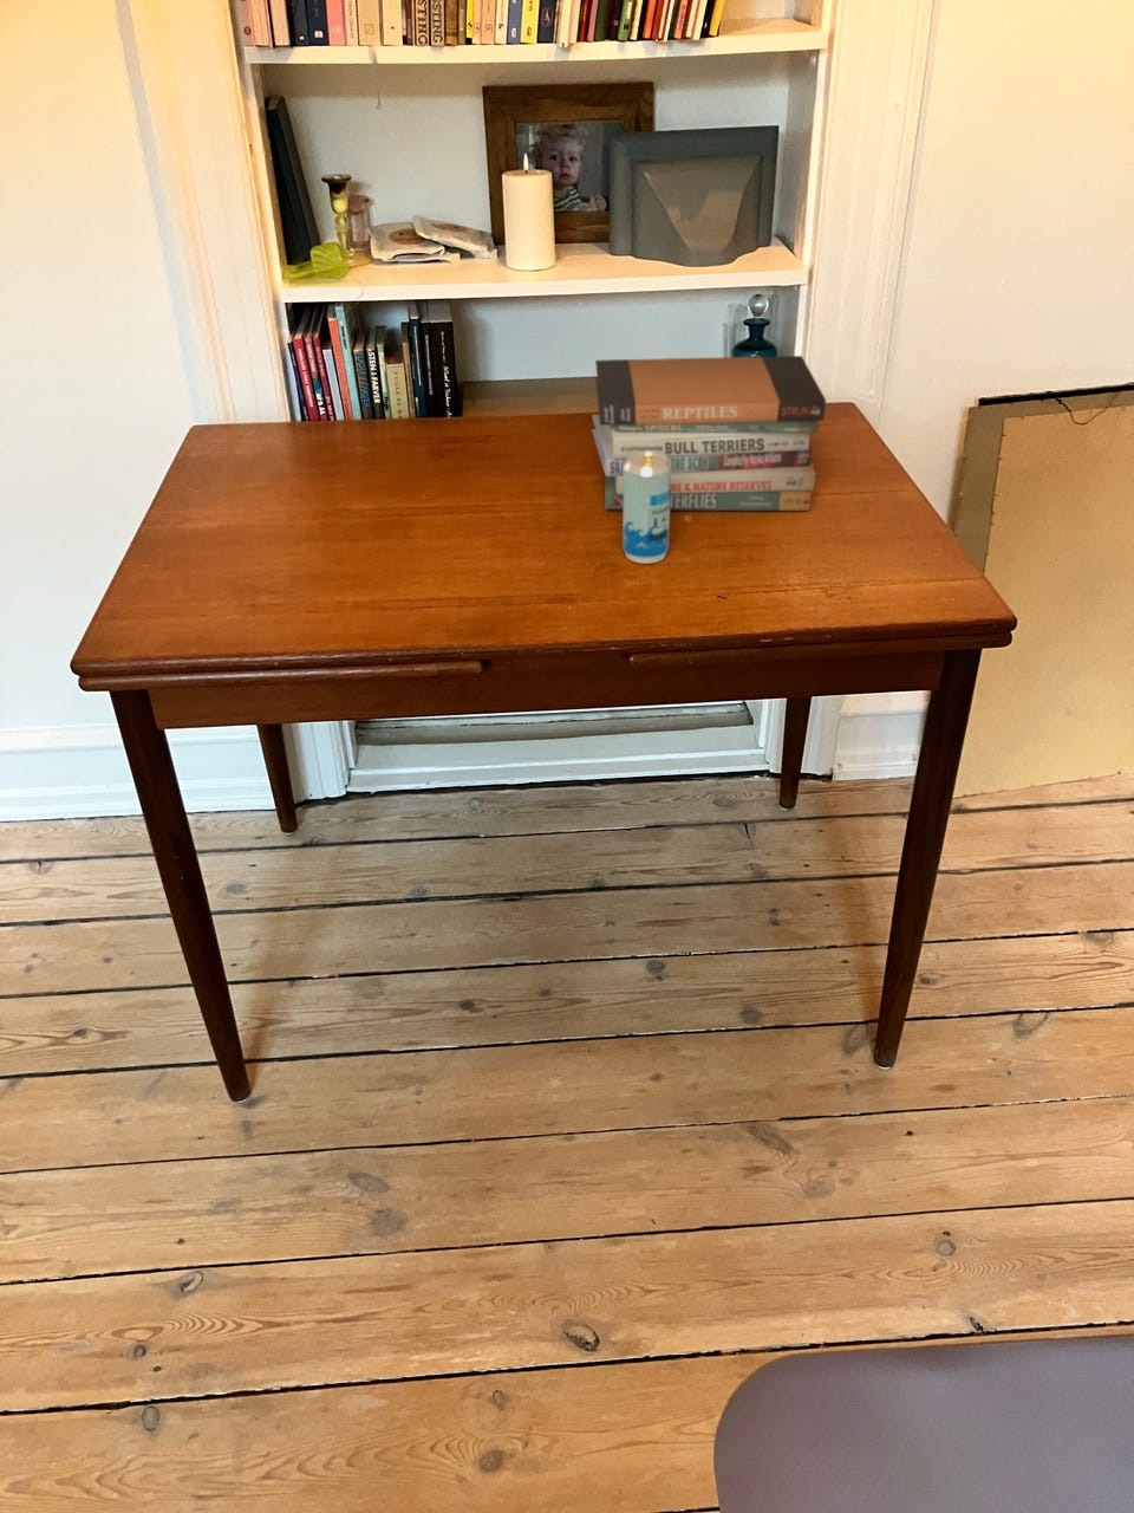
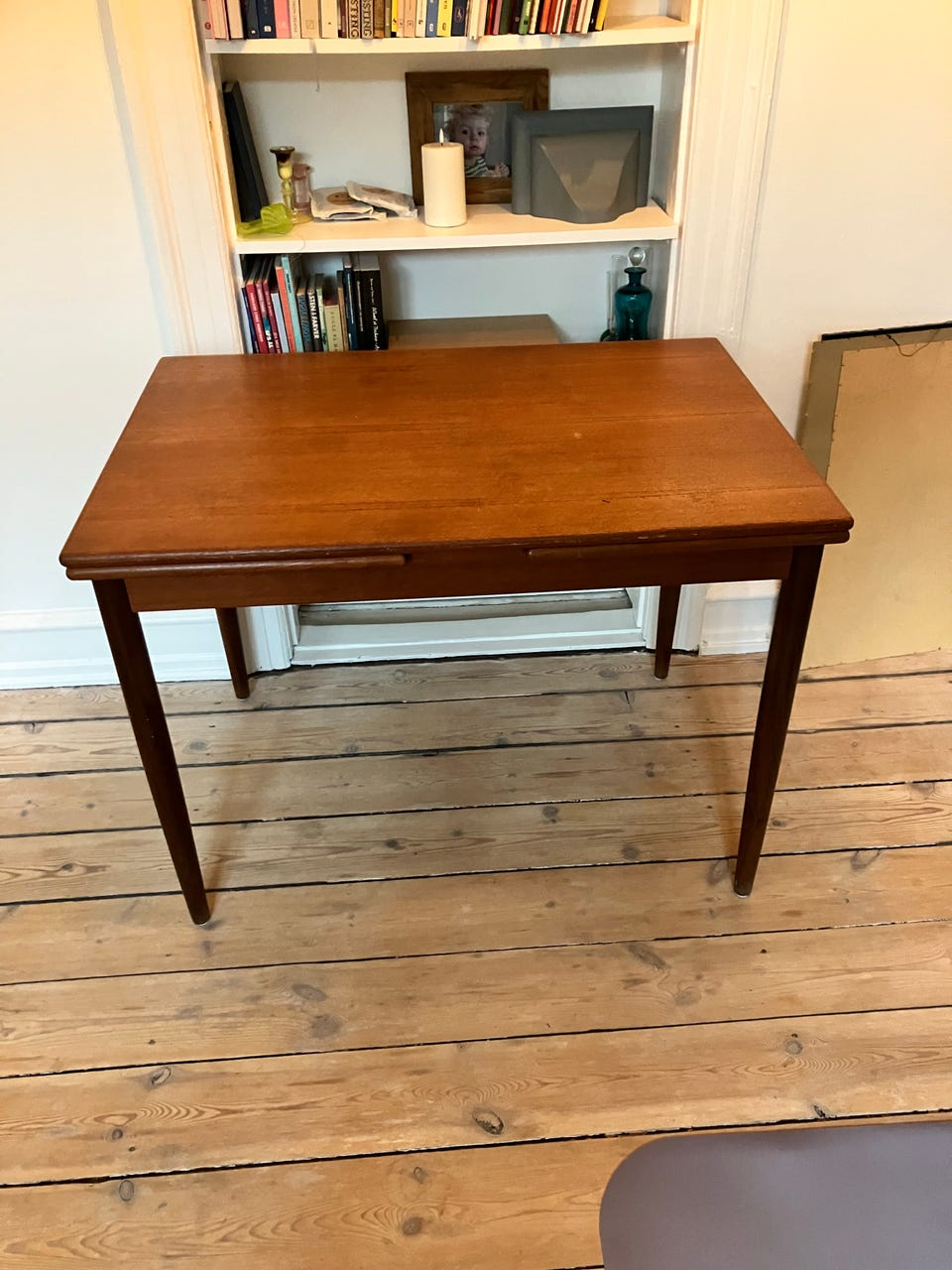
- beverage can [622,452,671,565]
- book stack [591,355,827,512]
